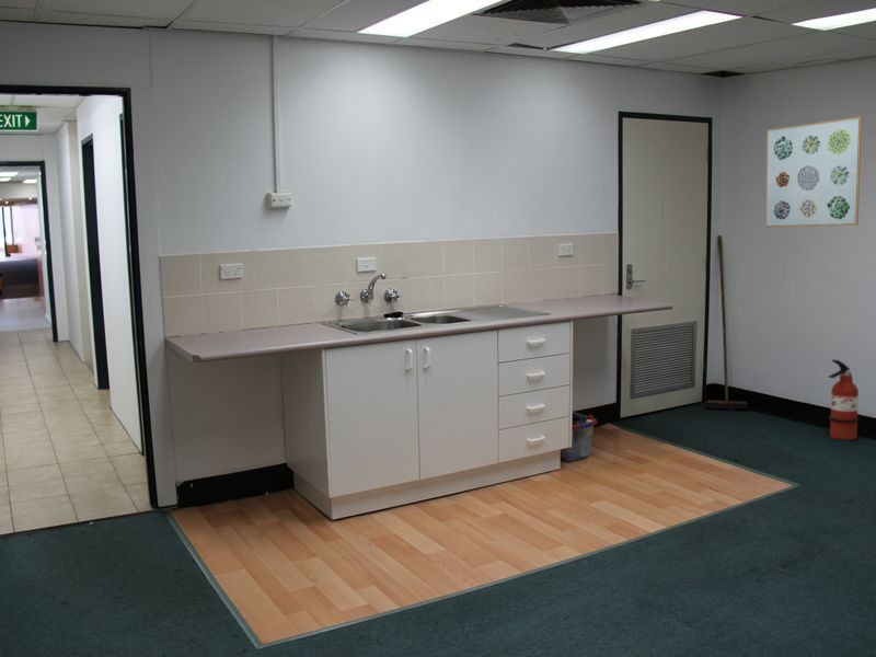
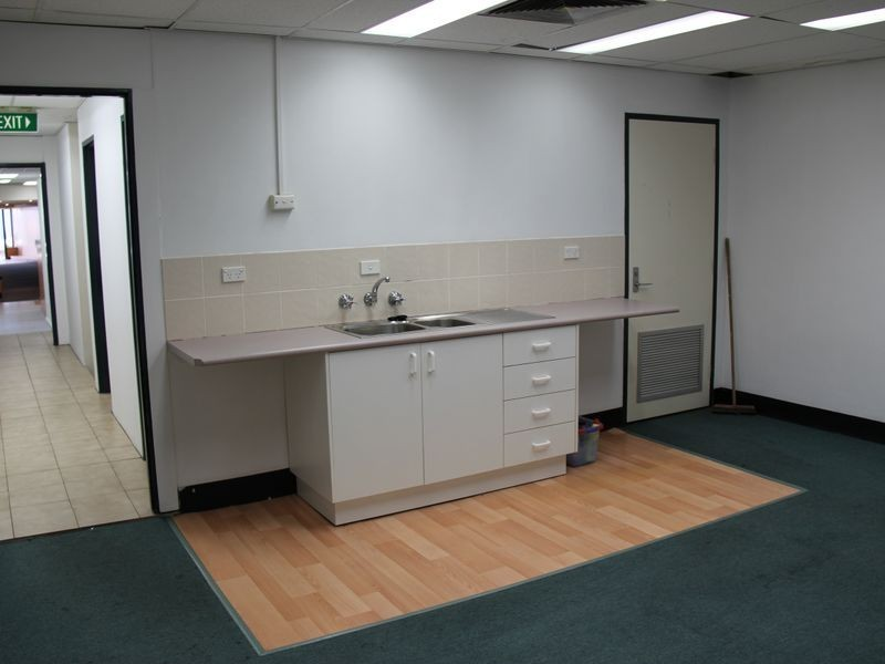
- fire extinguisher [827,358,861,441]
- wall art [764,116,863,229]
